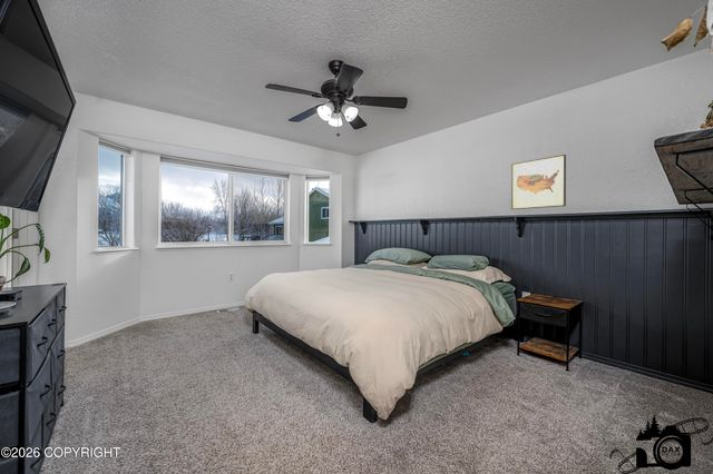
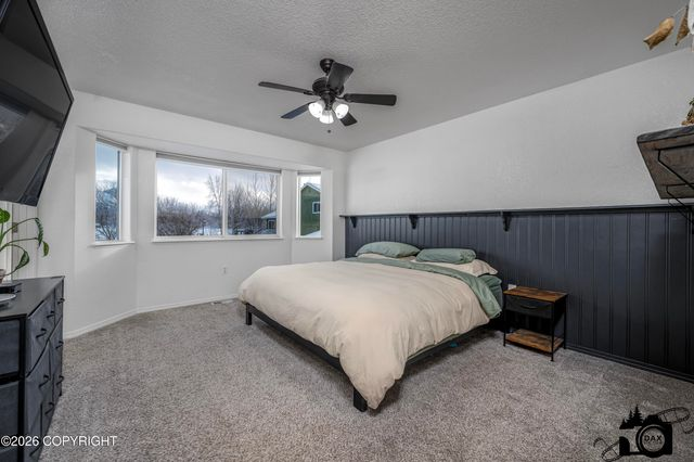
- wall art [510,154,567,210]
